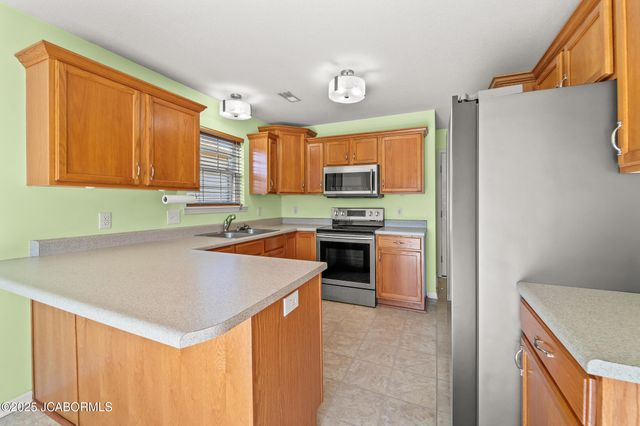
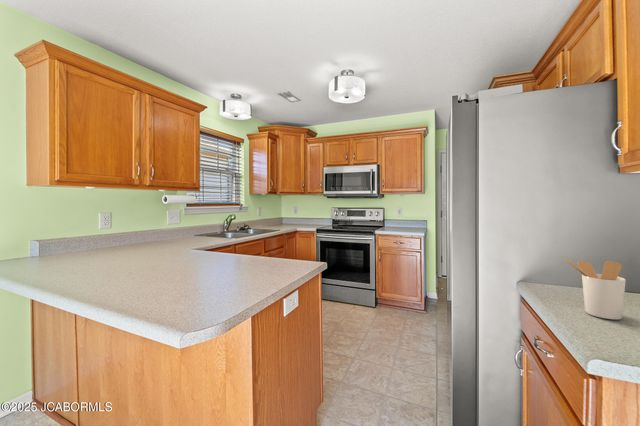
+ utensil holder [564,257,627,320]
